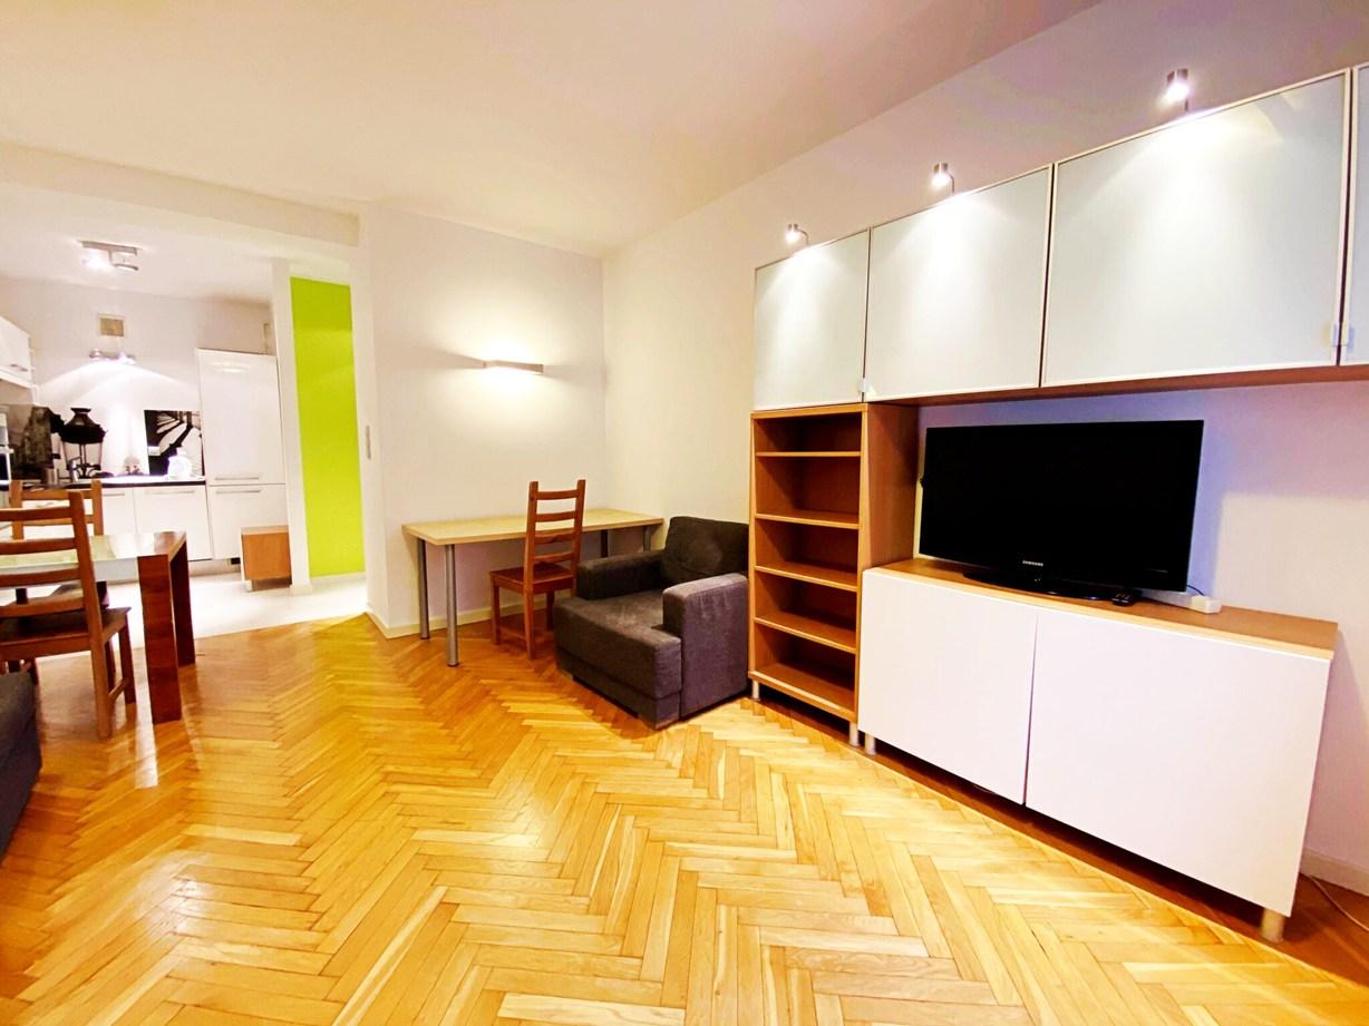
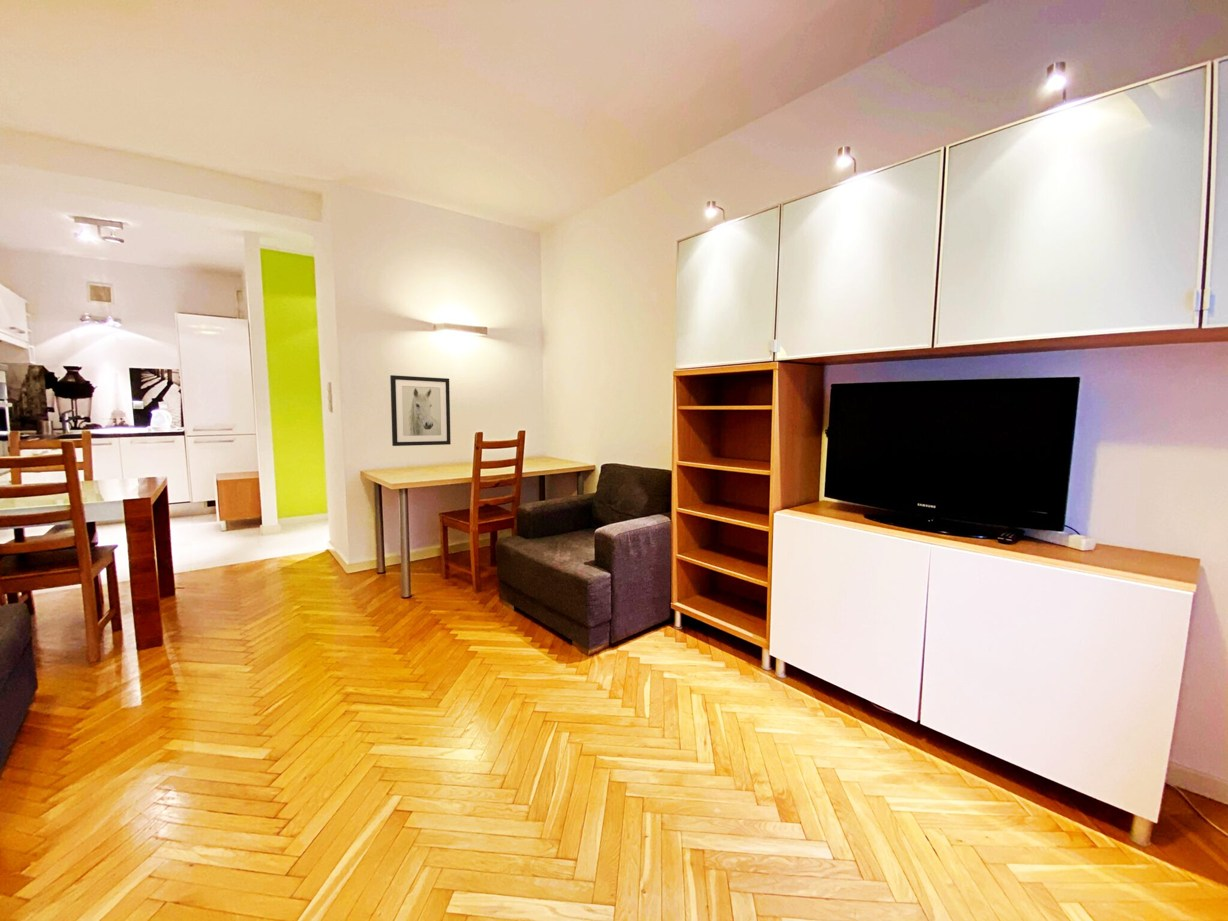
+ wall art [389,374,452,447]
